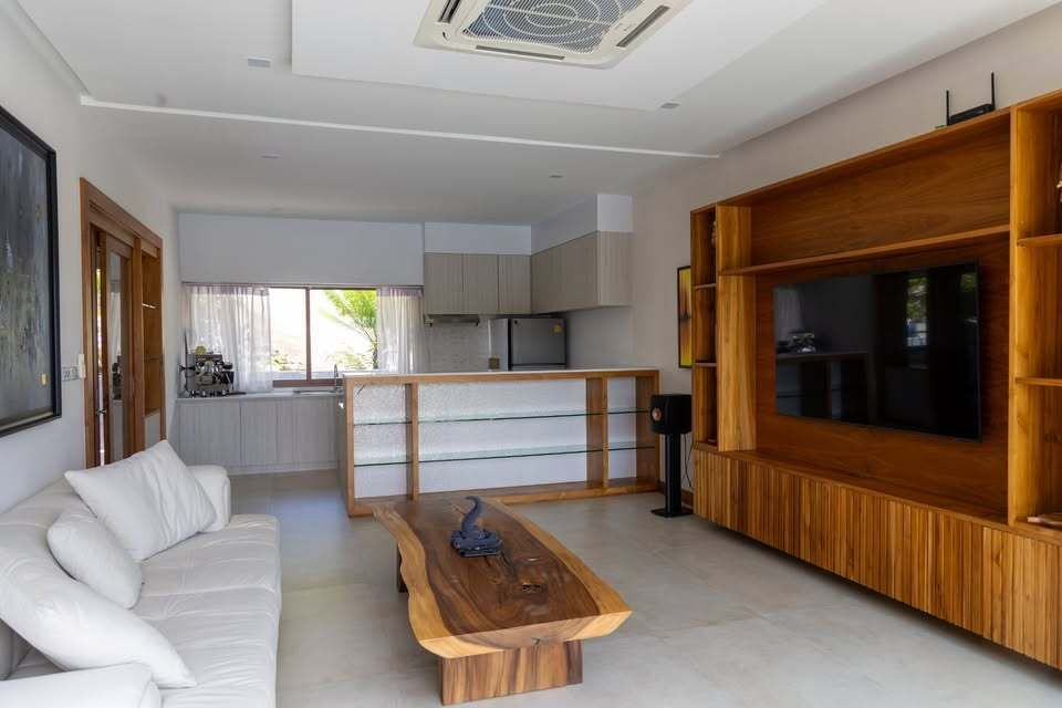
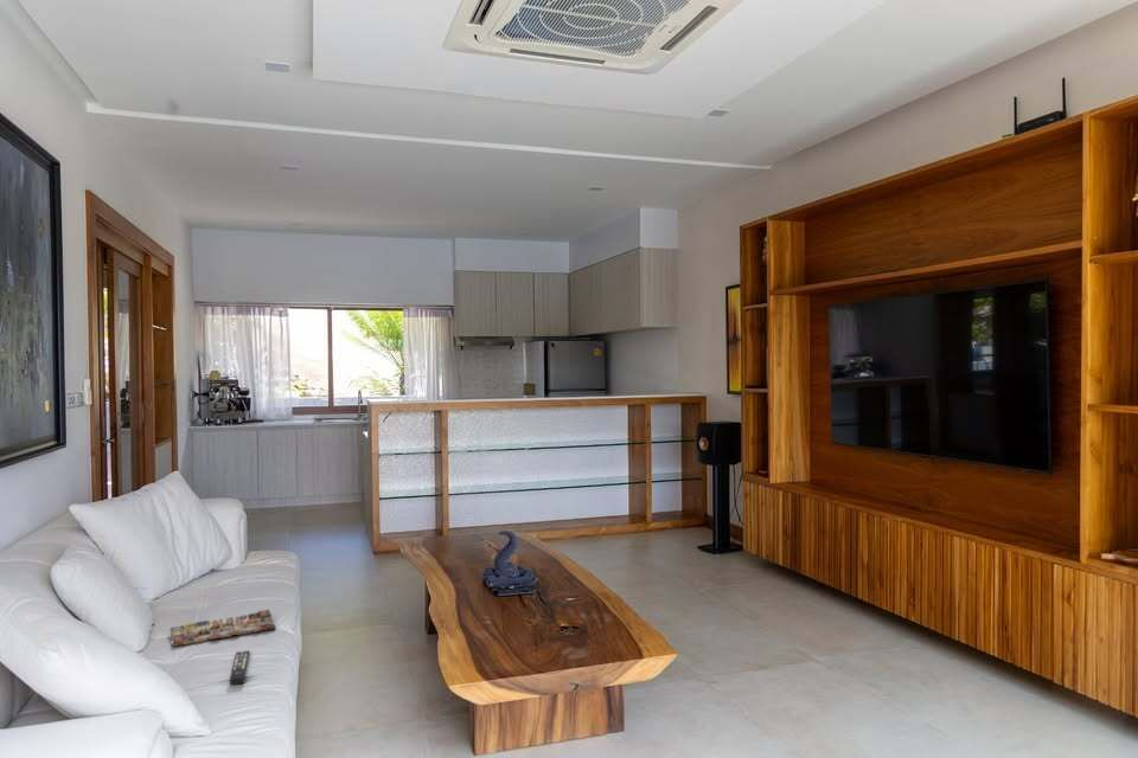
+ magazine [170,609,277,648]
+ remote control [229,649,250,687]
